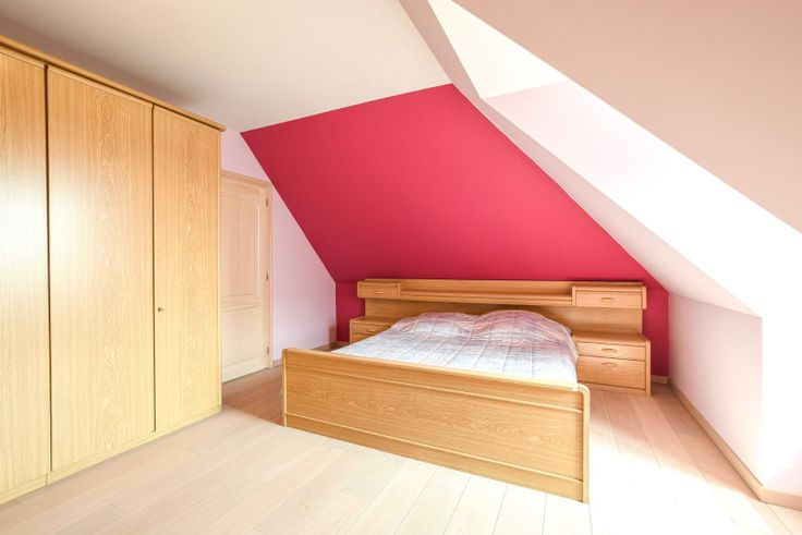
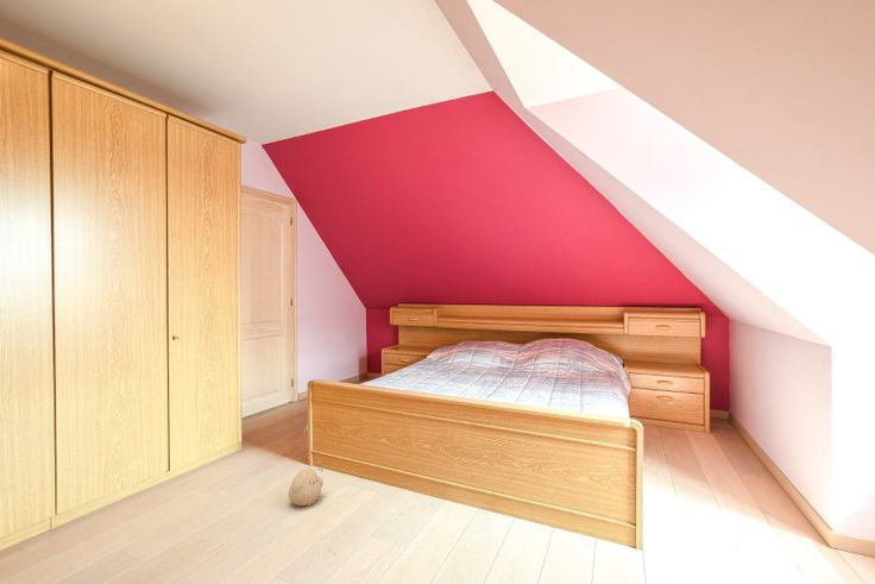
+ plush toy [288,459,326,507]
